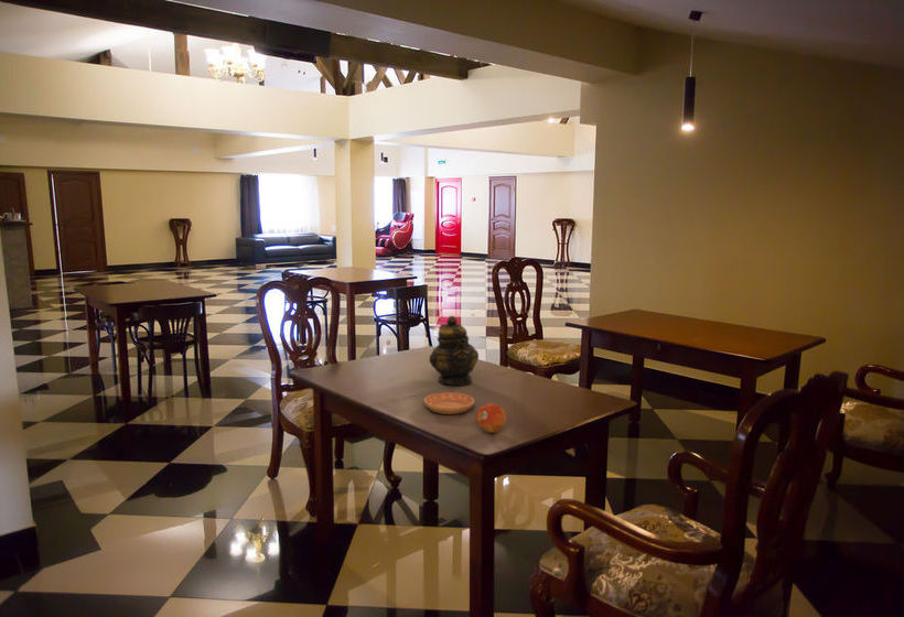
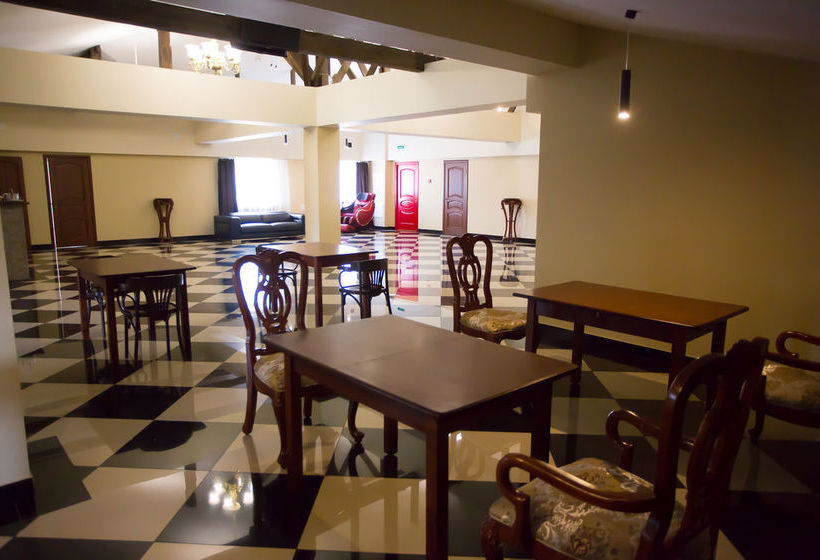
- saucer [423,391,475,415]
- fruit [475,402,507,434]
- teapot [428,315,480,387]
